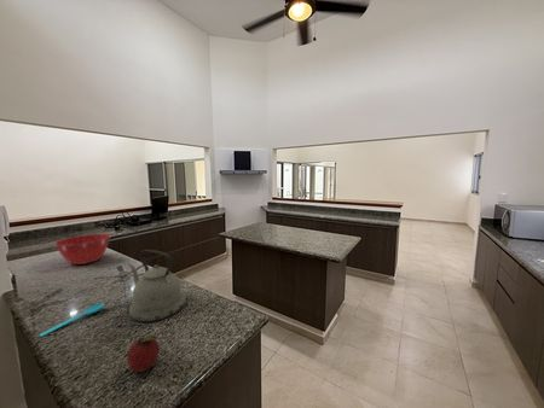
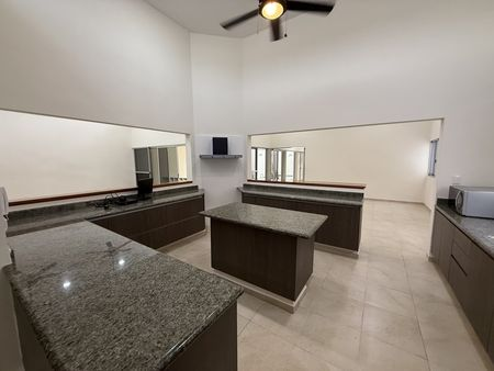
- fruit [126,333,161,373]
- mixing bowl [53,233,111,266]
- spoon [39,302,105,338]
- kettle [127,249,186,324]
